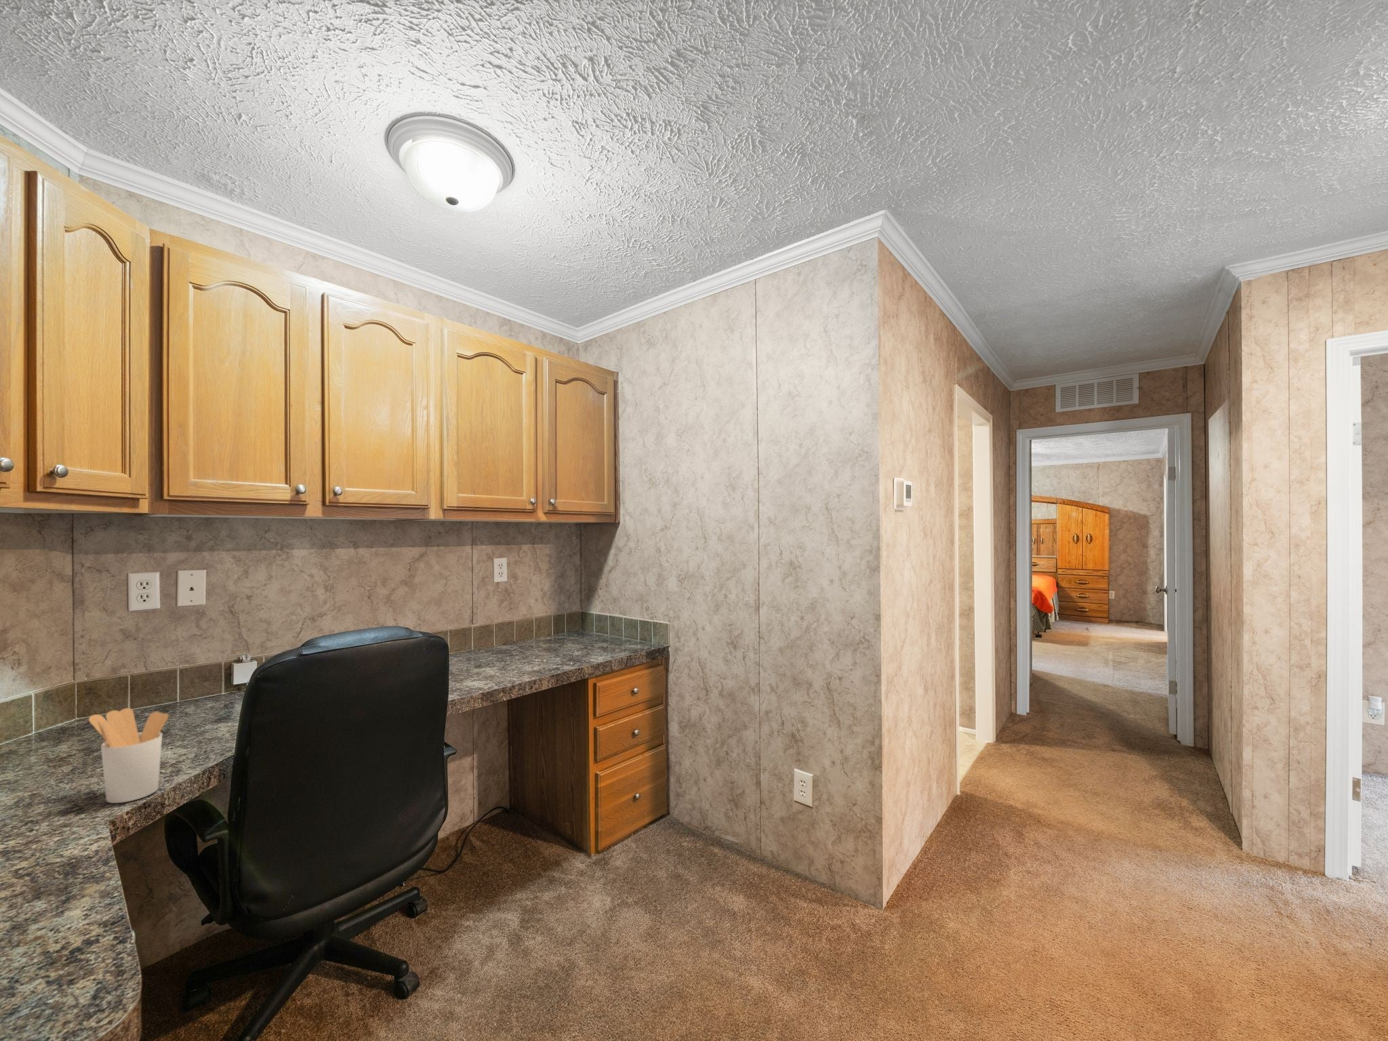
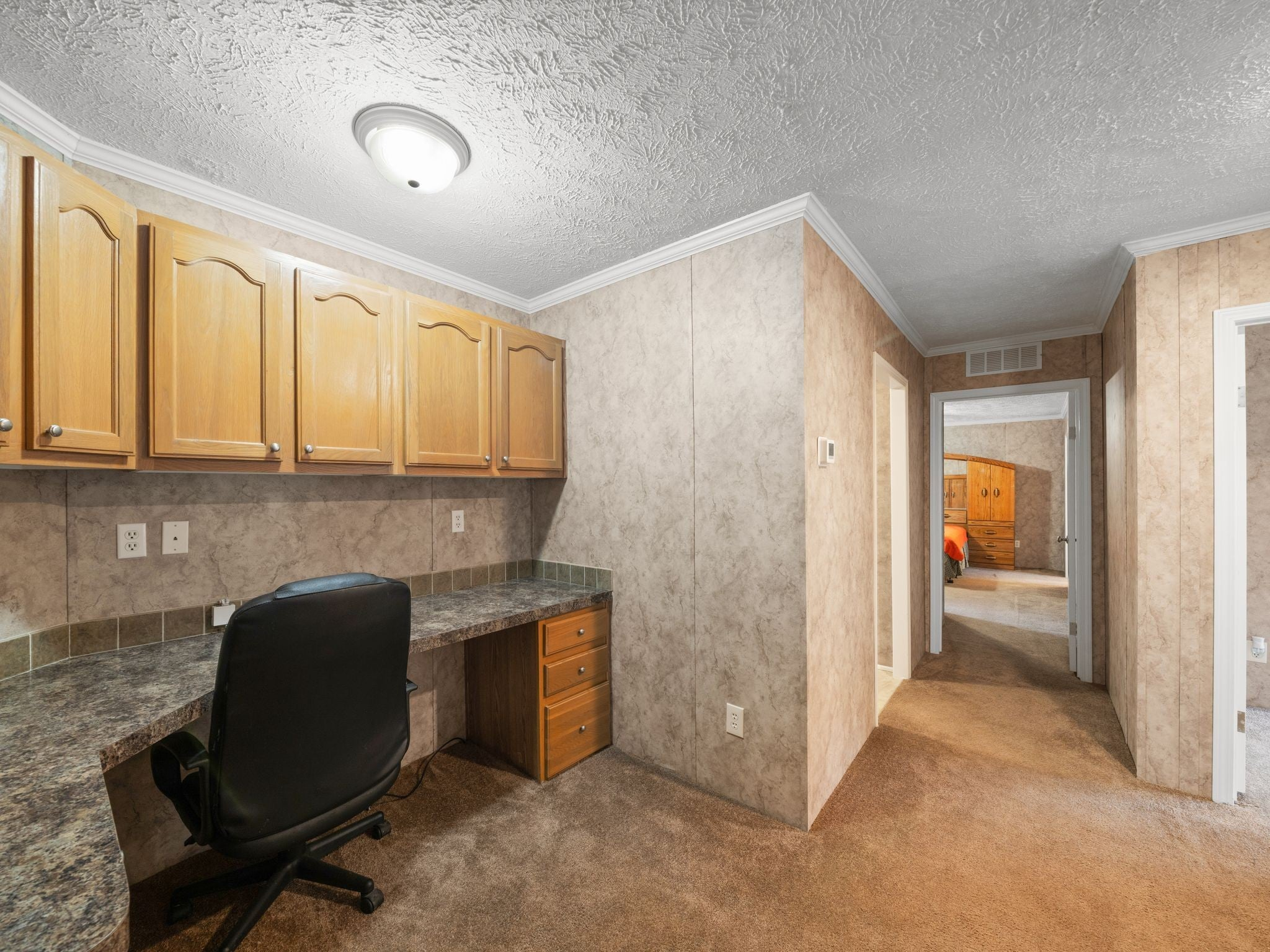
- utensil holder [89,707,168,804]
